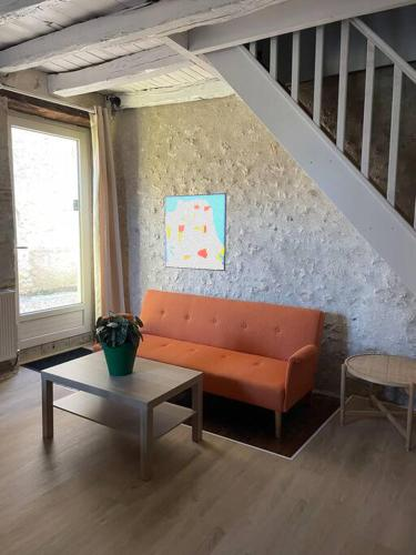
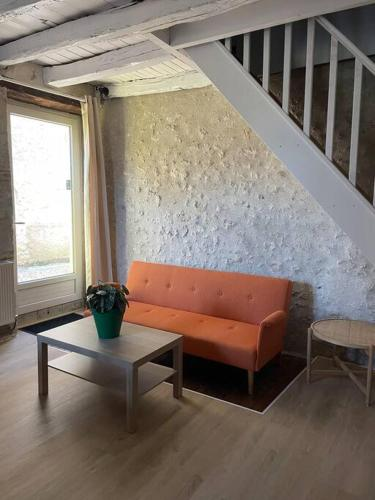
- wall art [164,192,227,272]
